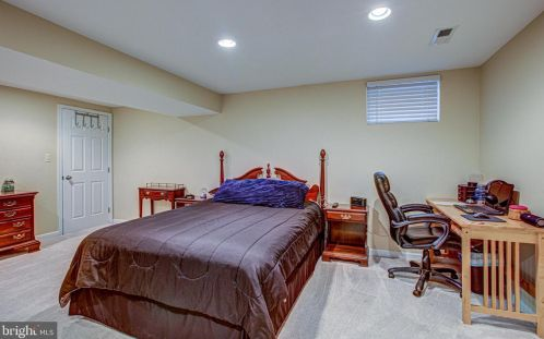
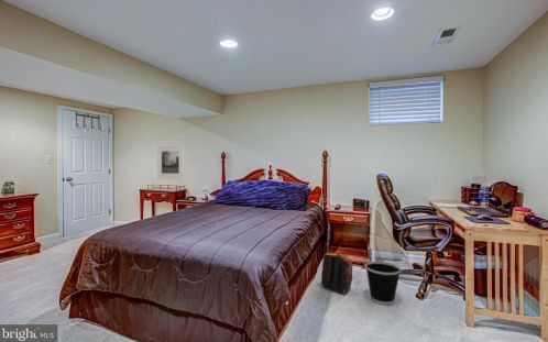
+ wastebasket [364,261,402,306]
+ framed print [156,144,185,179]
+ backpack [320,251,353,295]
